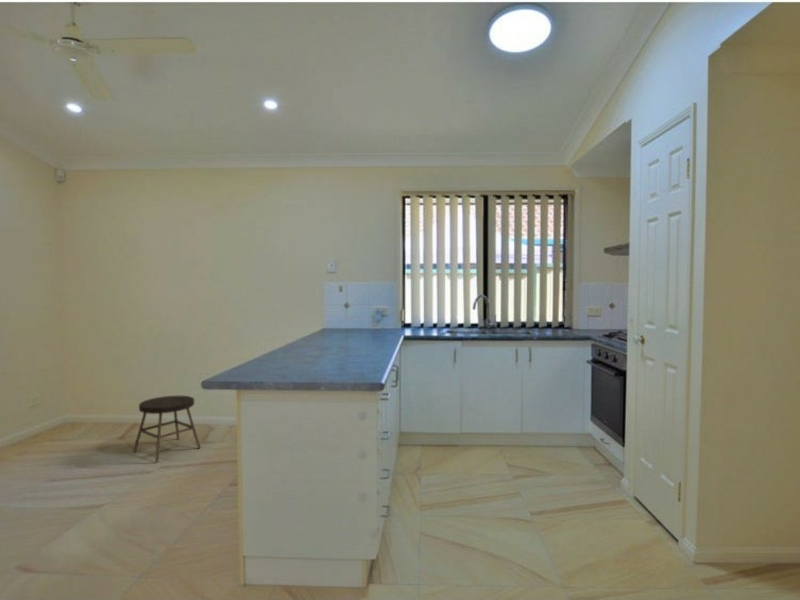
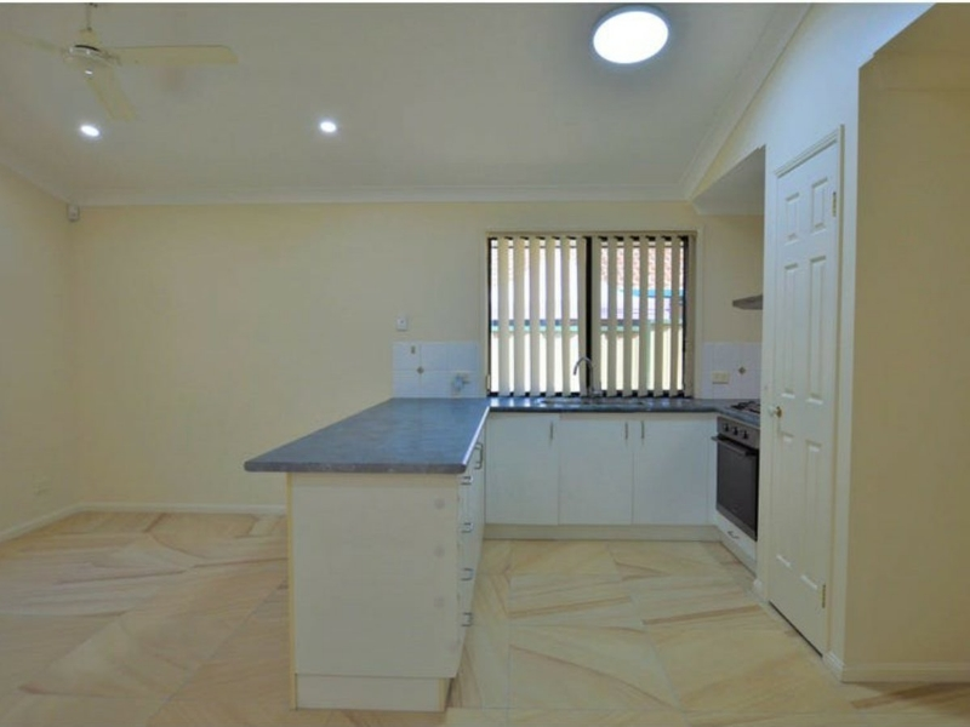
- stool [132,395,202,463]
